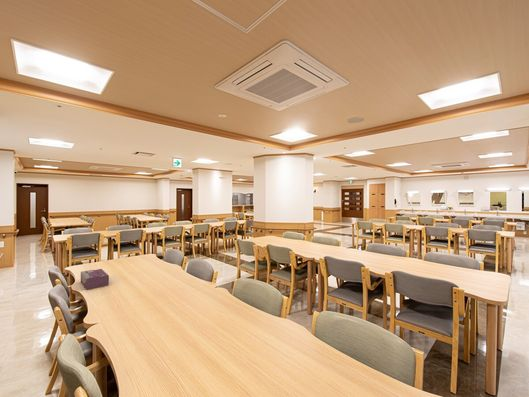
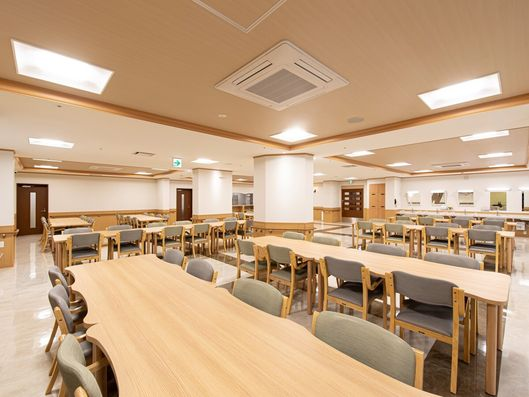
- tissue box [80,268,110,290]
